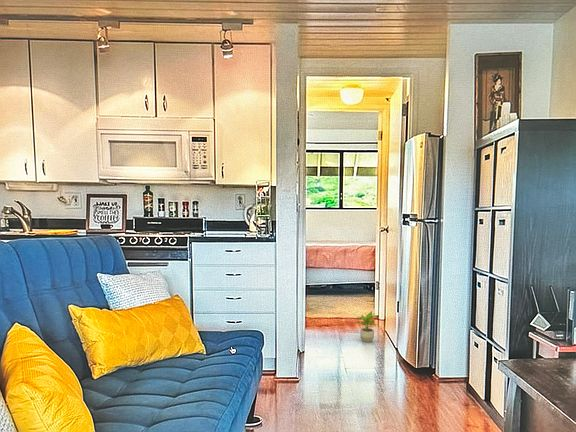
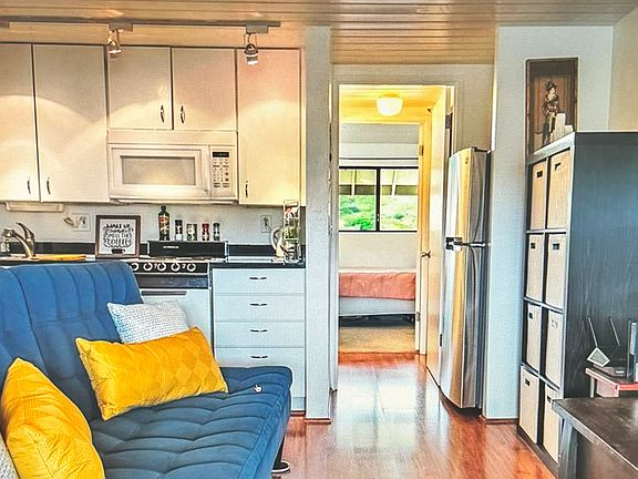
- potted plant [354,310,380,343]
